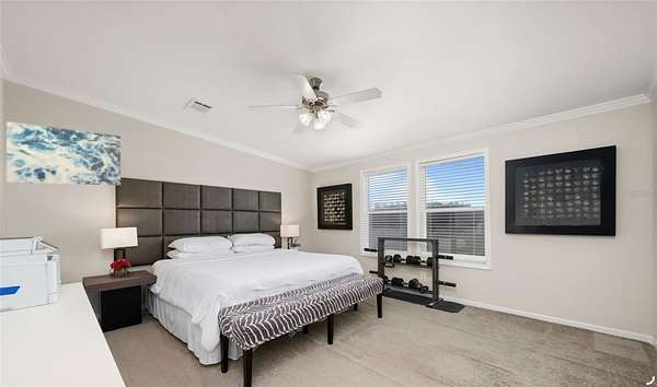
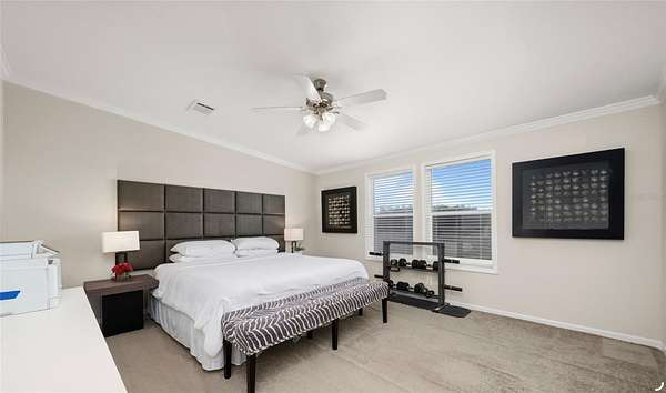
- wall art [5,120,122,186]
